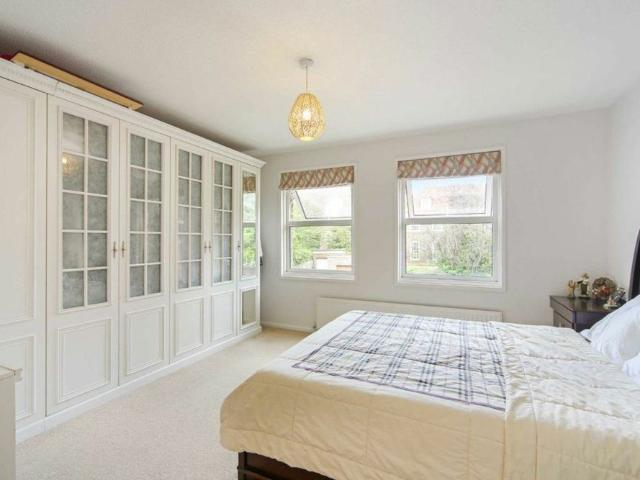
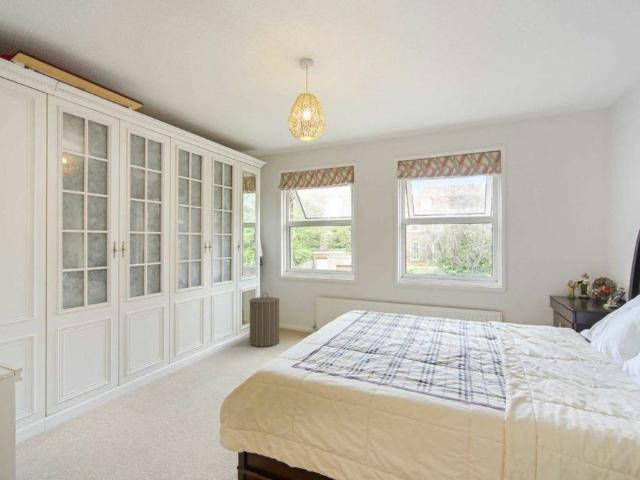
+ laundry hamper [249,291,280,348]
